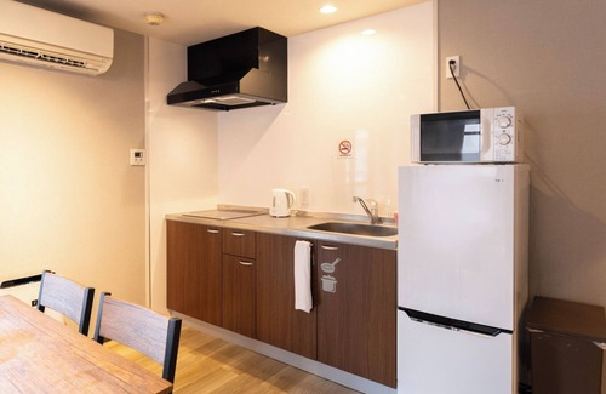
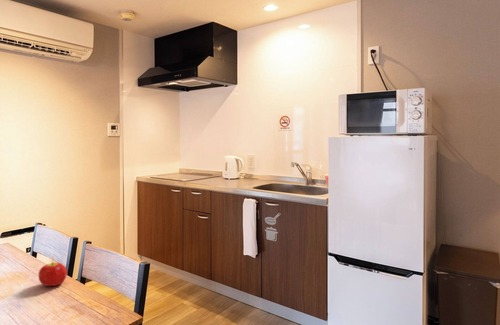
+ fruit [38,261,68,287]
